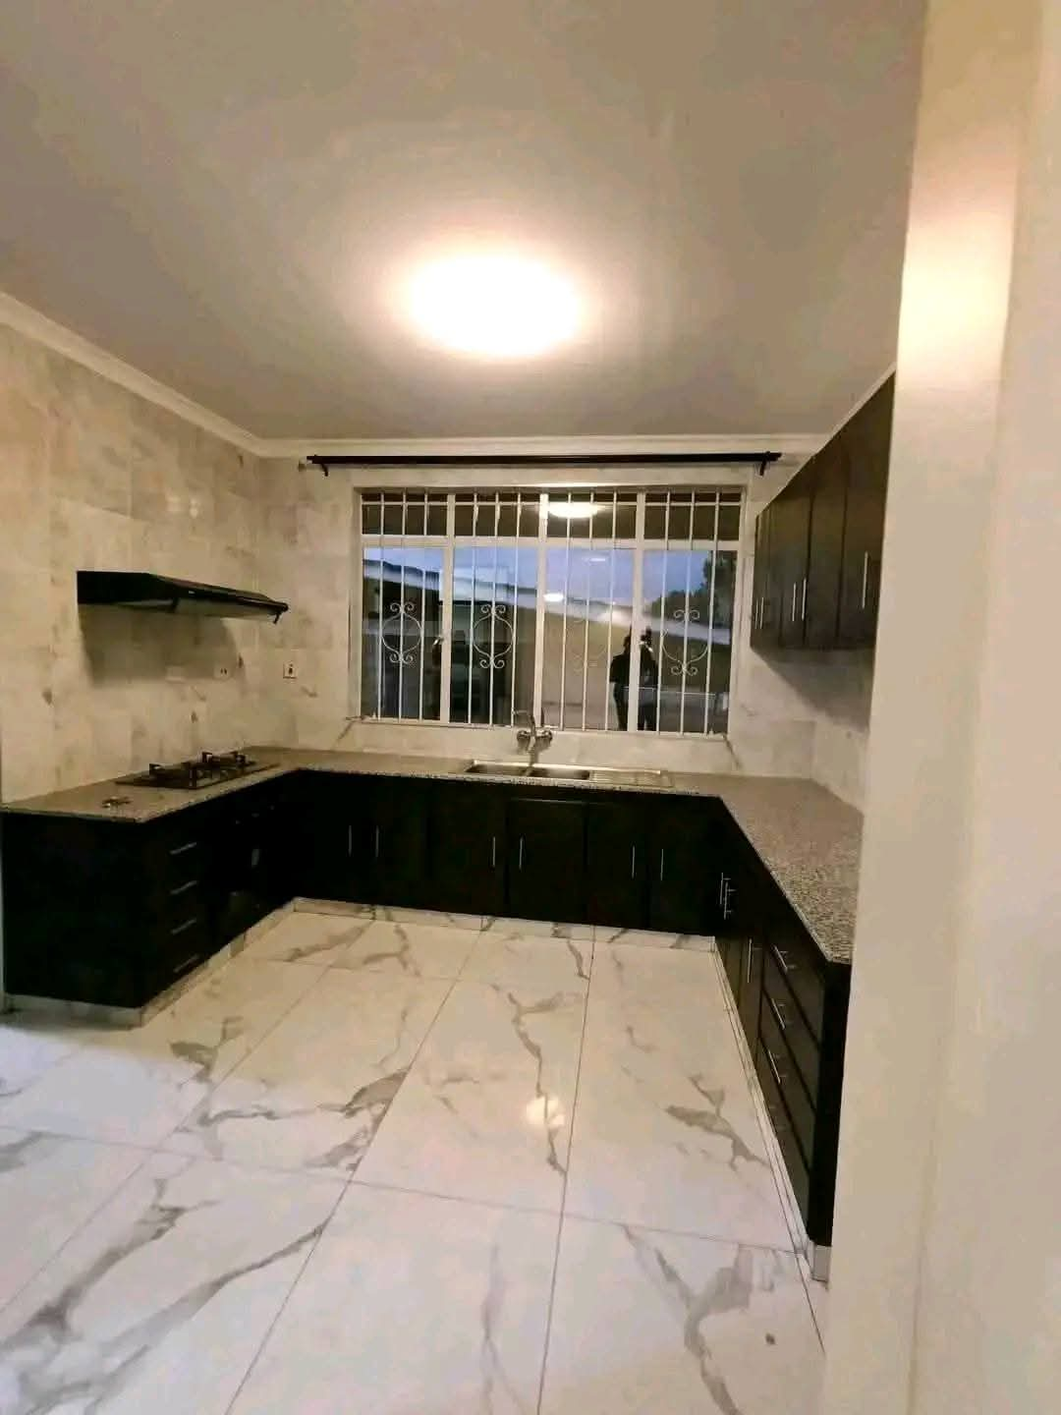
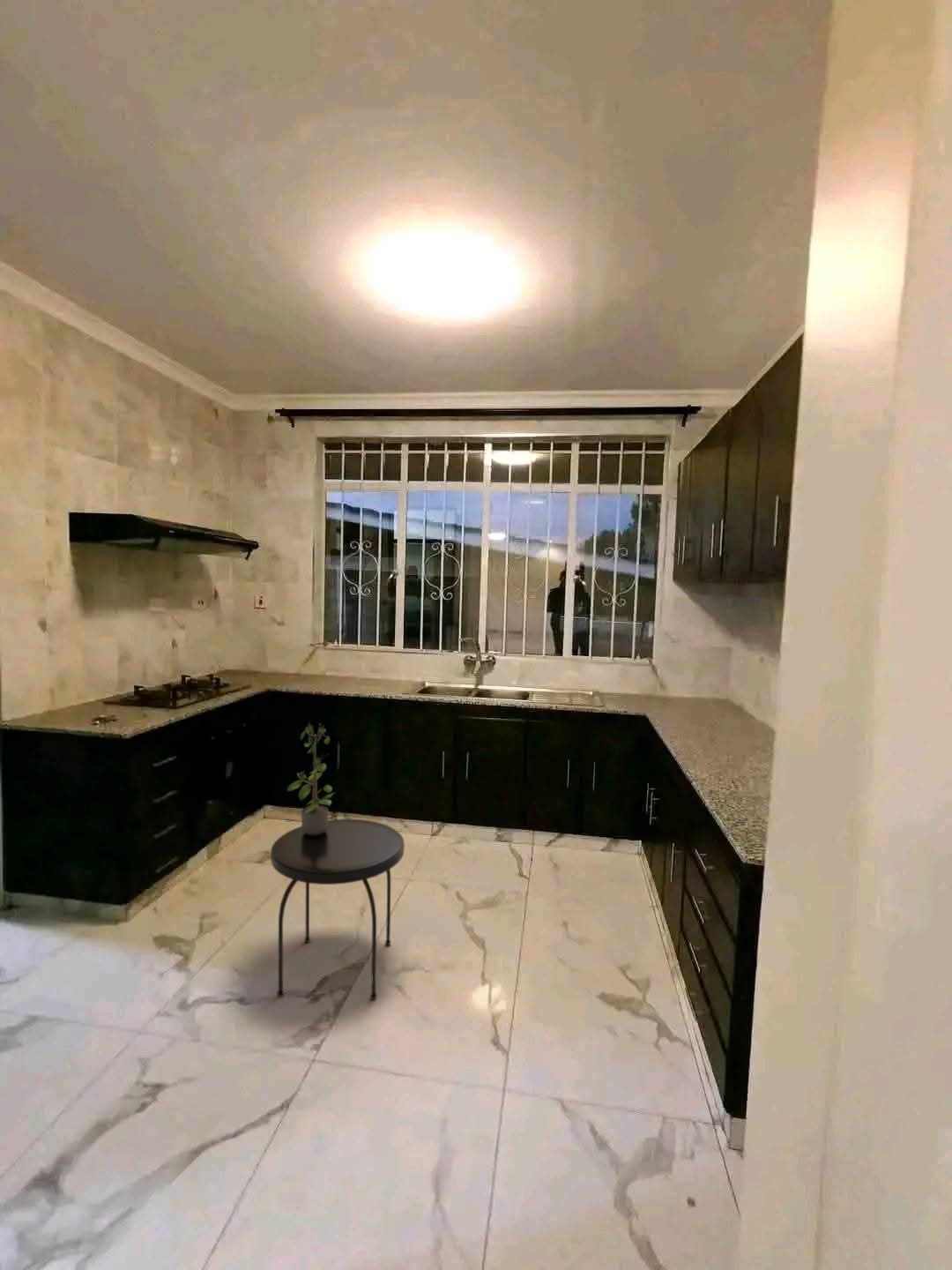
+ potted plant [286,721,335,835]
+ side table [270,818,405,1001]
